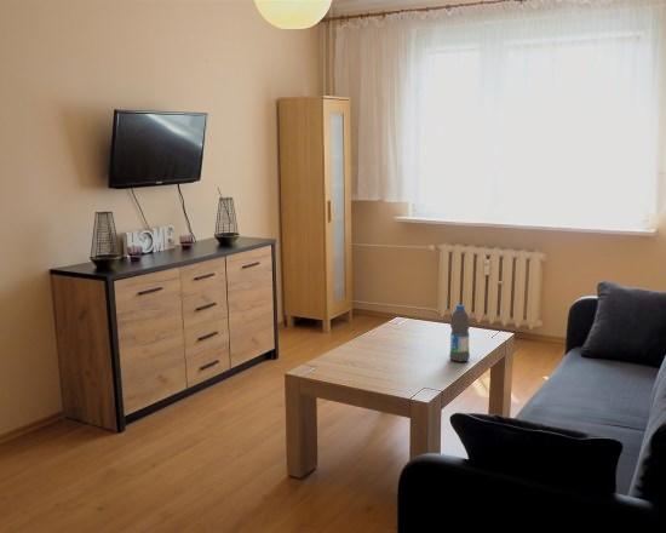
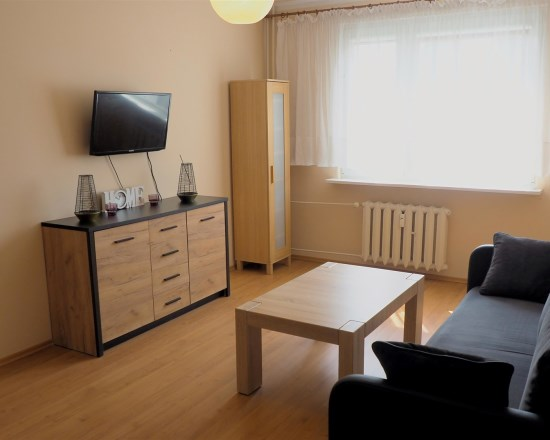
- water bottle [448,304,471,363]
